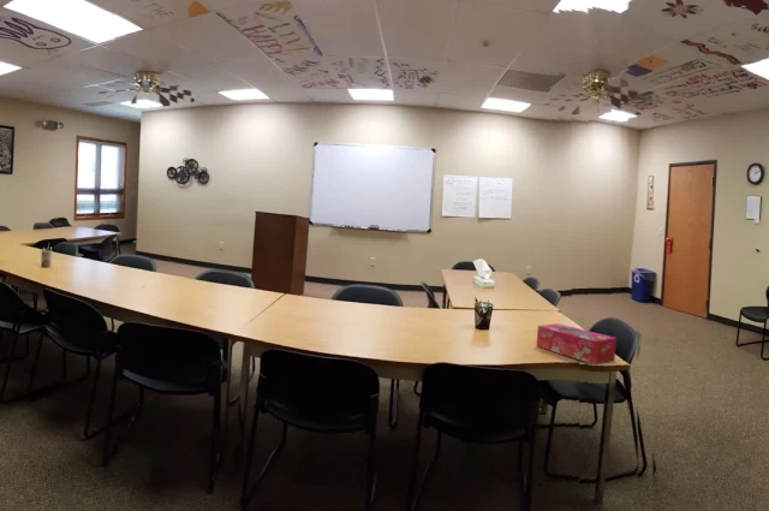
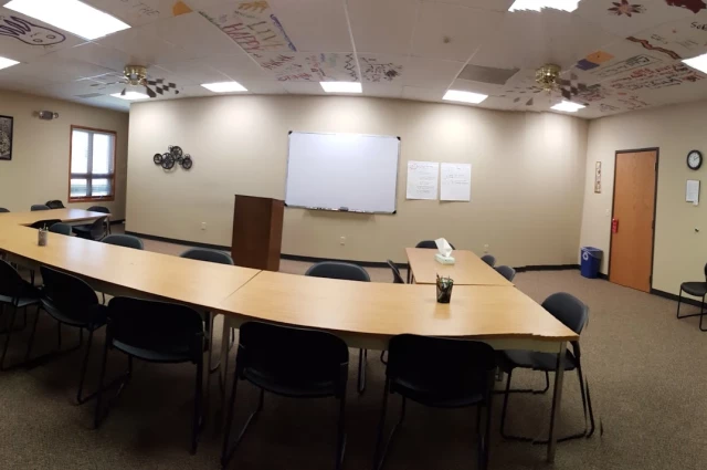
- tissue box [536,322,618,366]
